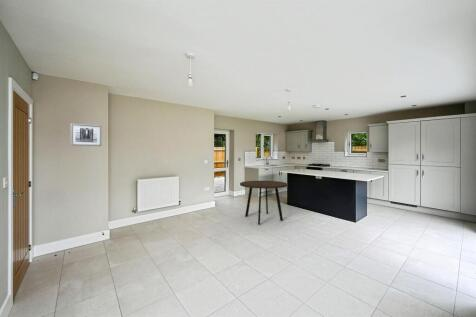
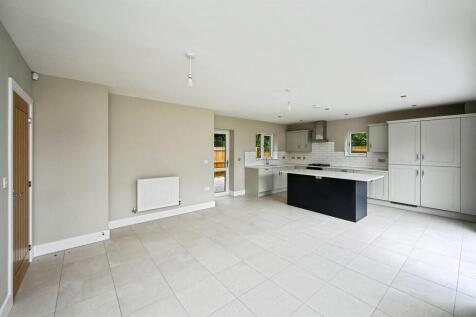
- wall art [70,122,102,147]
- dining table [239,180,289,225]
